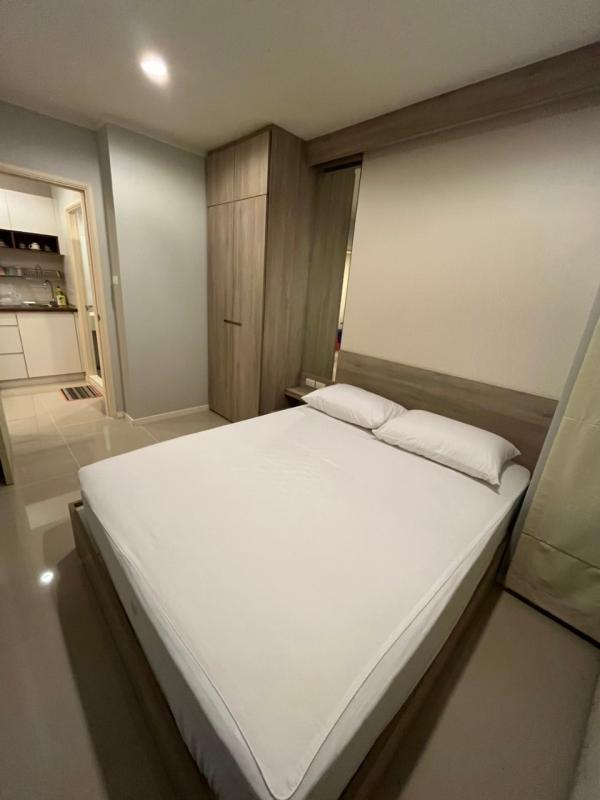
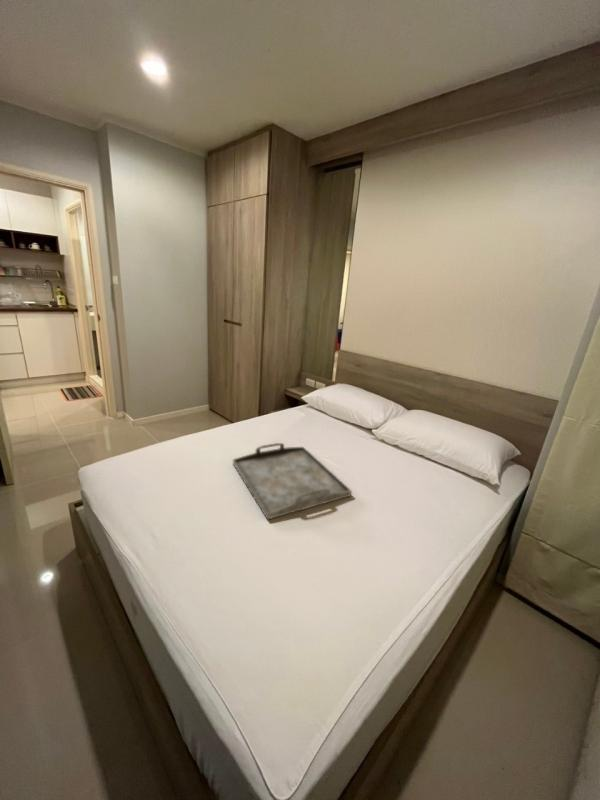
+ serving tray [232,442,353,521]
